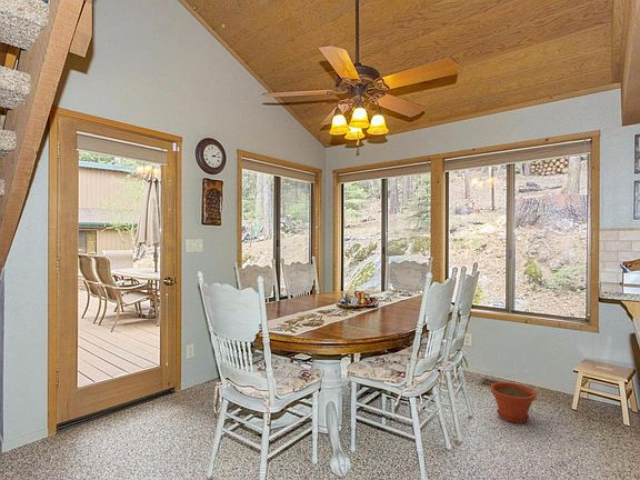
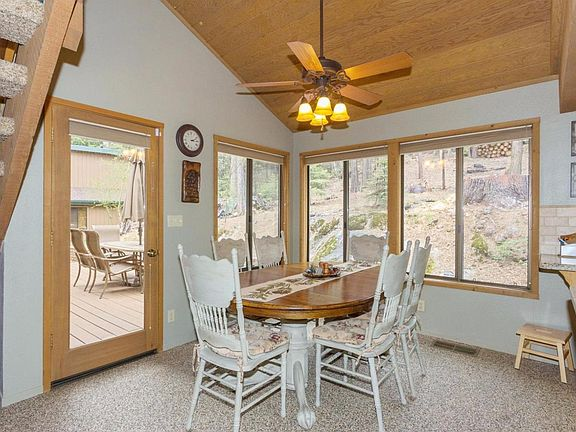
- plant pot [489,381,538,424]
